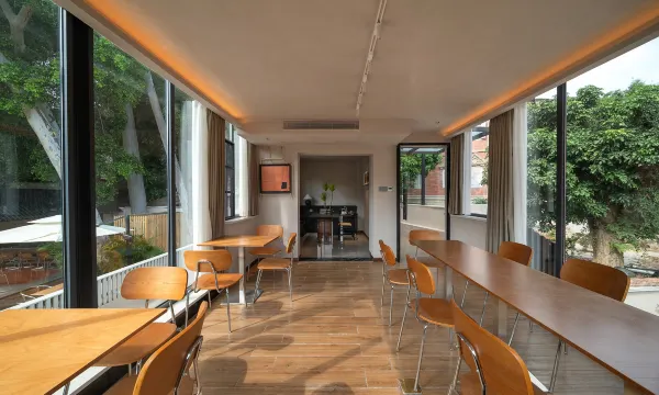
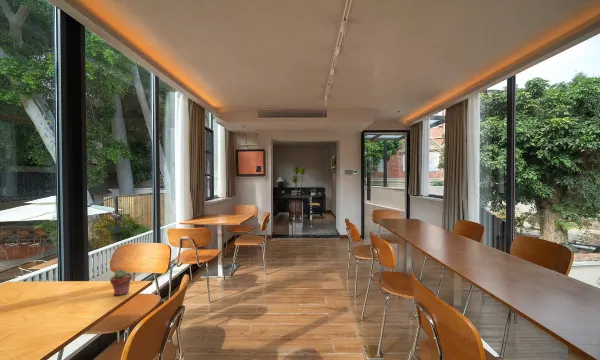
+ potted succulent [109,268,133,296]
